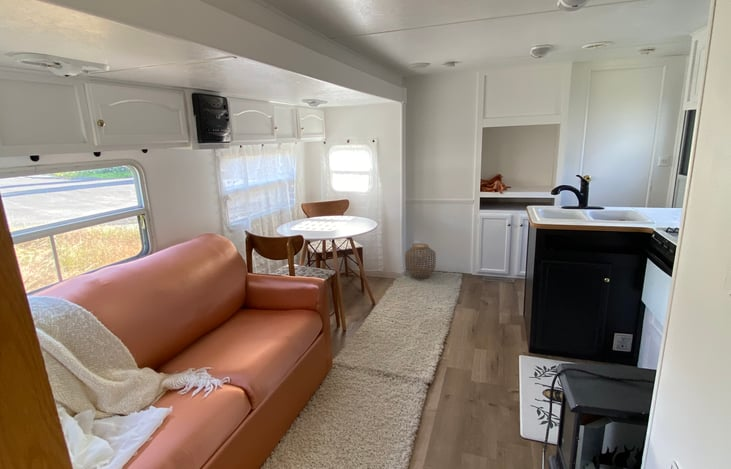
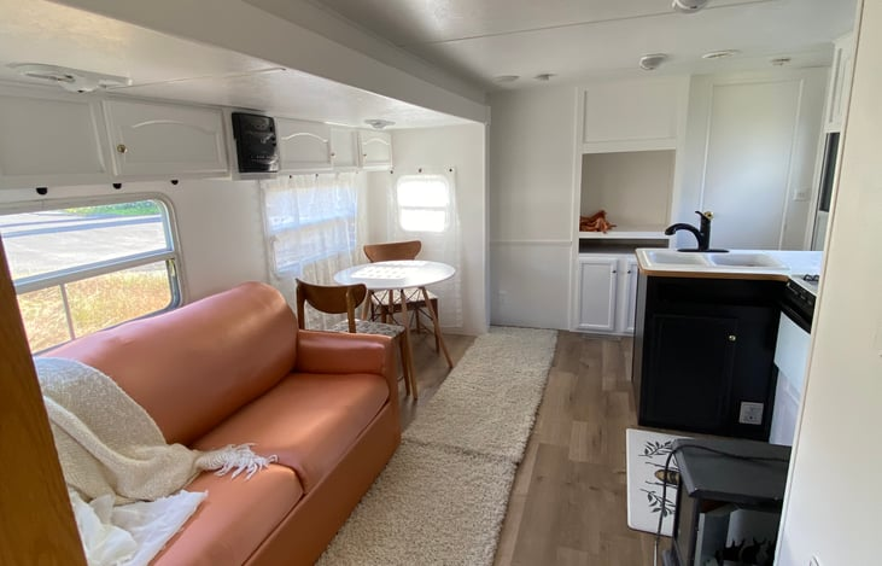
- woven basket [404,243,437,279]
